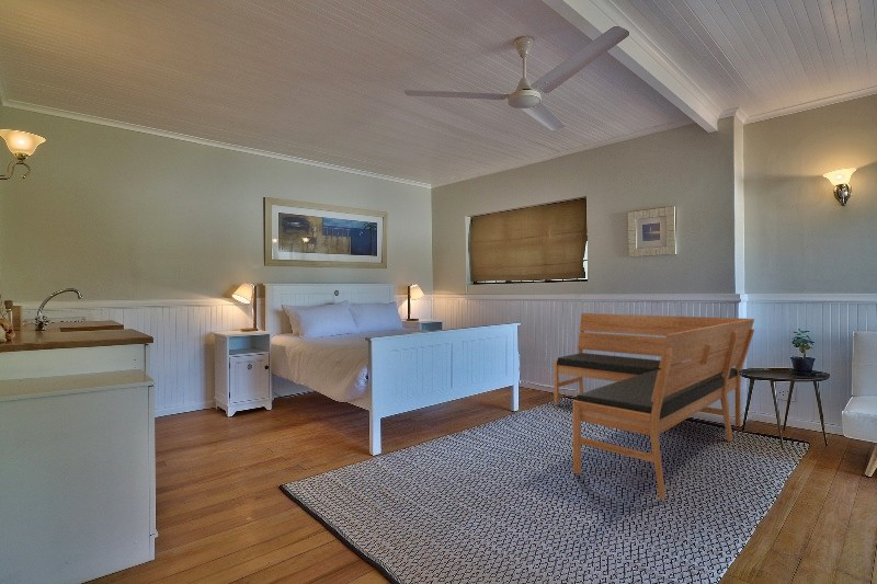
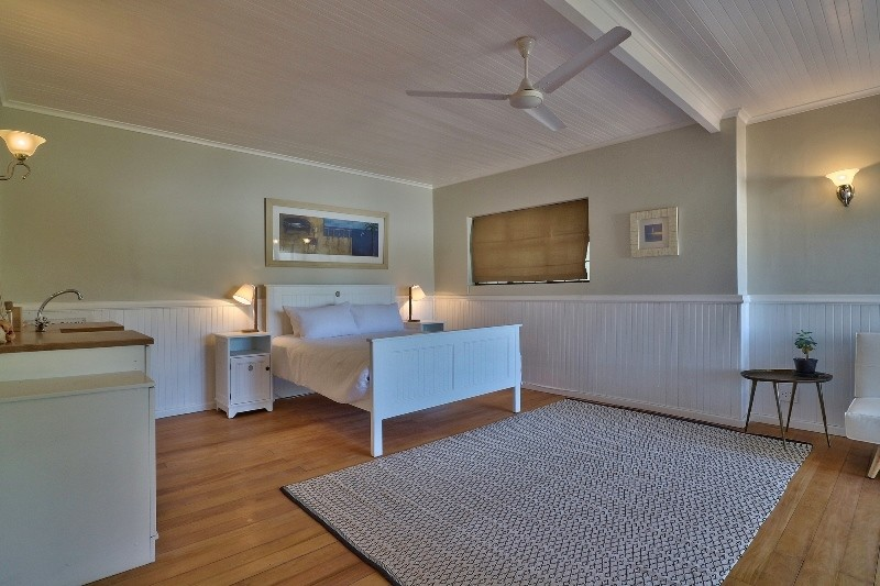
- bench [553,312,755,501]
